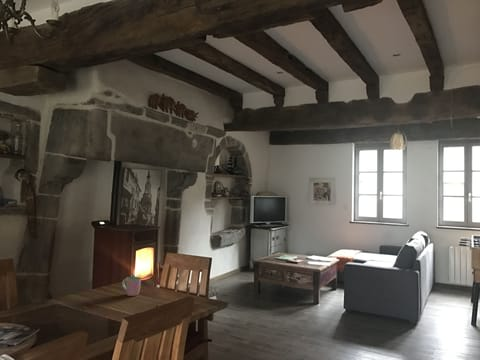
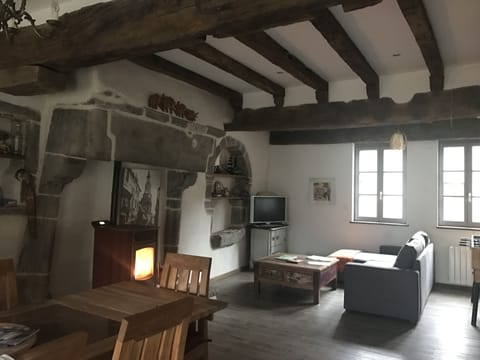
- cup [121,276,142,297]
